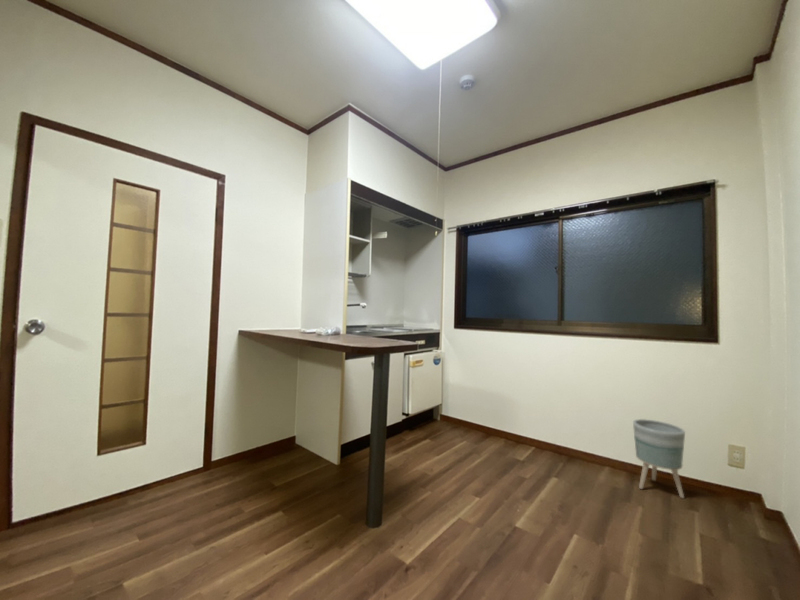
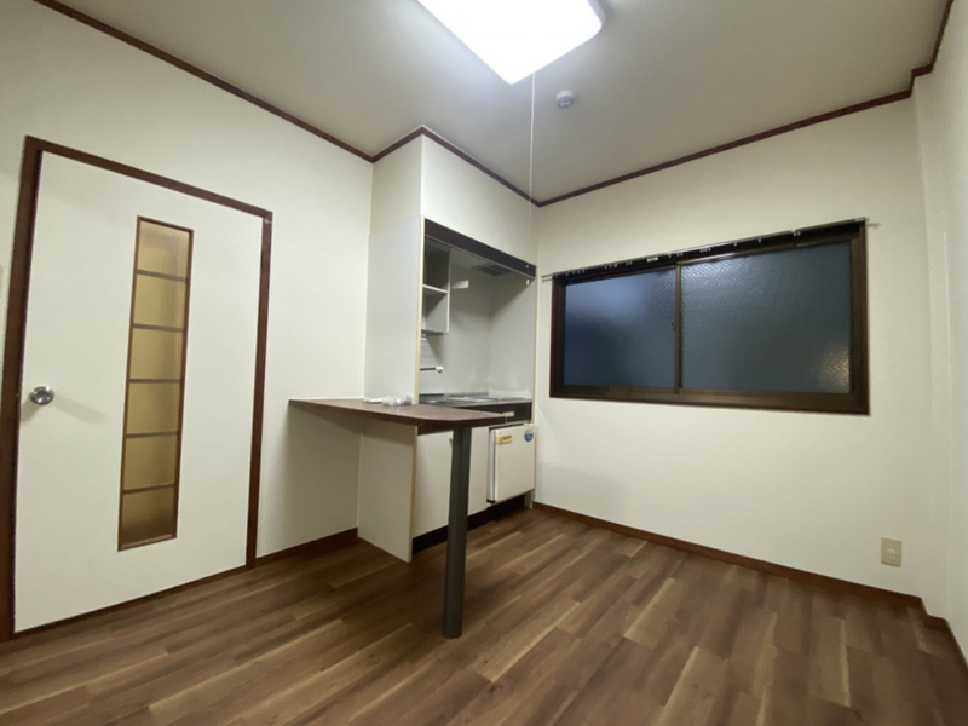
- planter [632,418,686,499]
